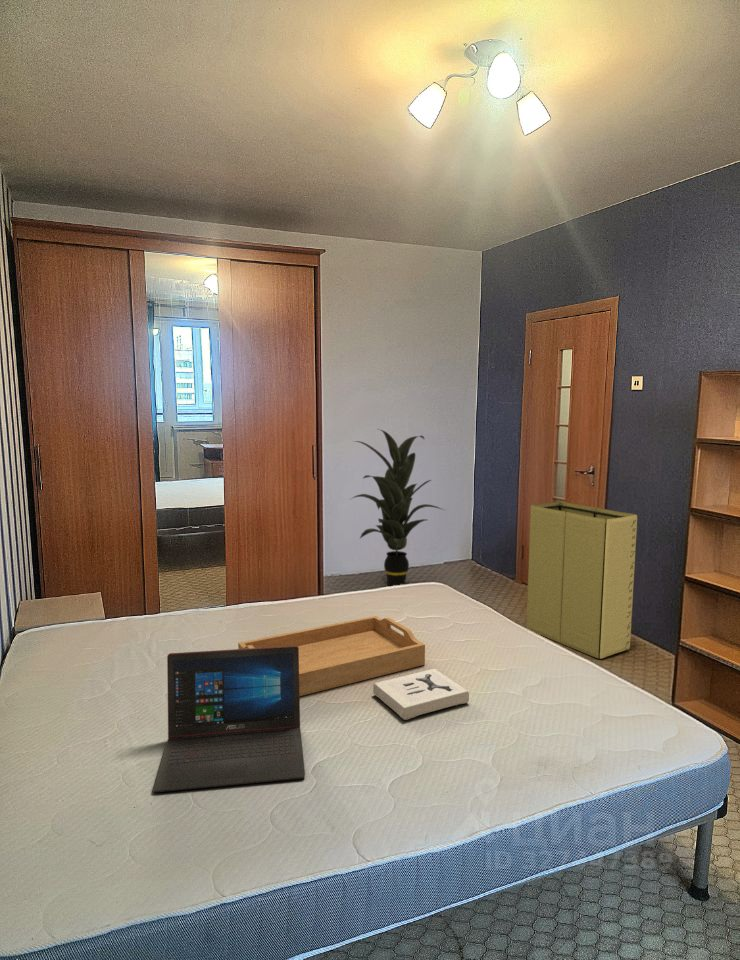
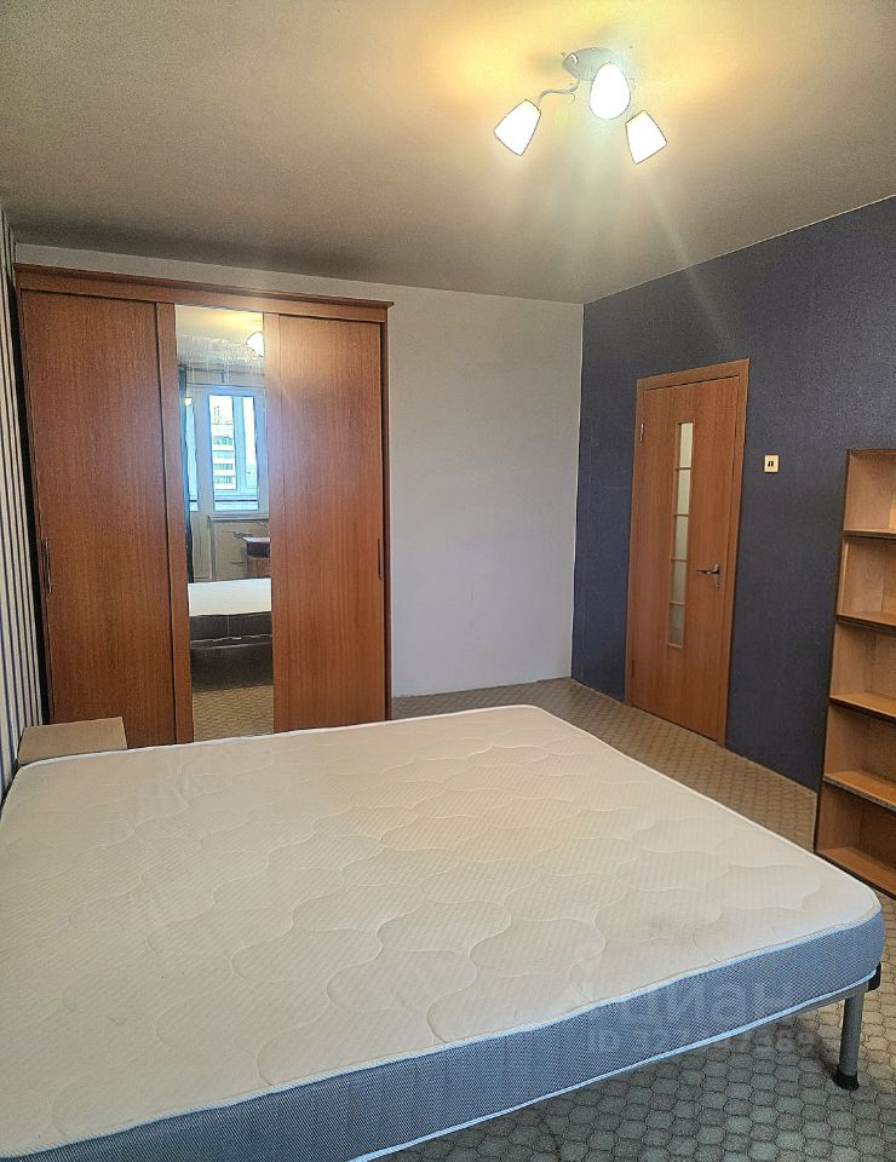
- book [372,668,470,721]
- laptop [152,646,306,793]
- serving tray [237,615,426,697]
- indoor plant [348,428,445,587]
- laundry hamper [525,500,638,661]
